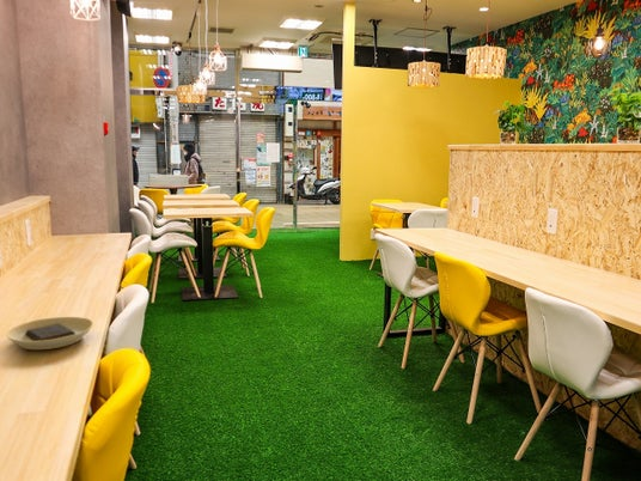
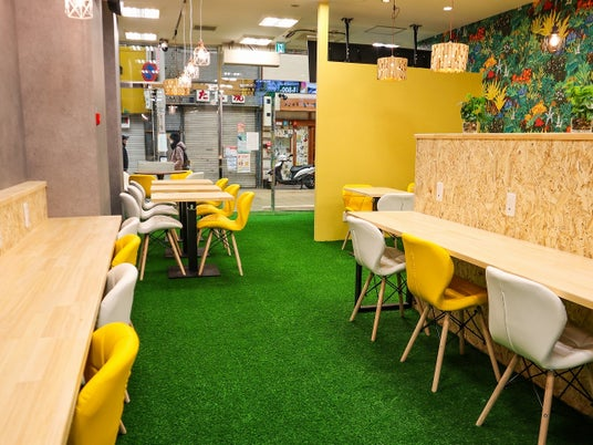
- plate [5,316,94,351]
